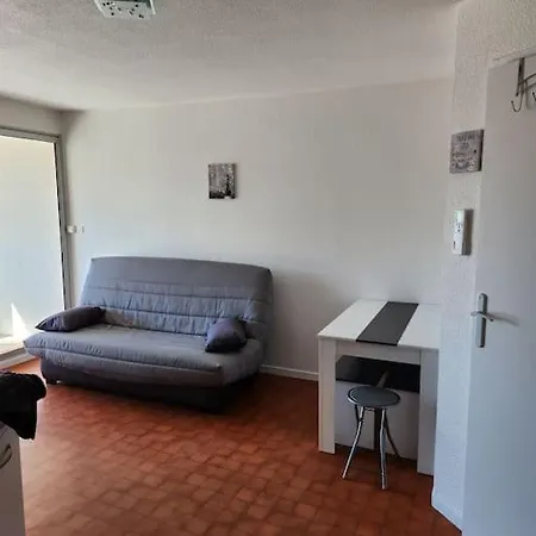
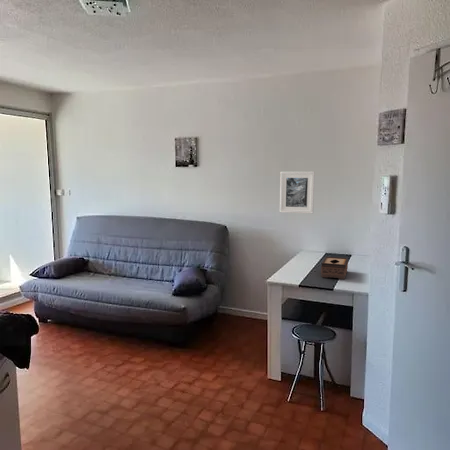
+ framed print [279,171,316,215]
+ tissue box [320,256,349,280]
